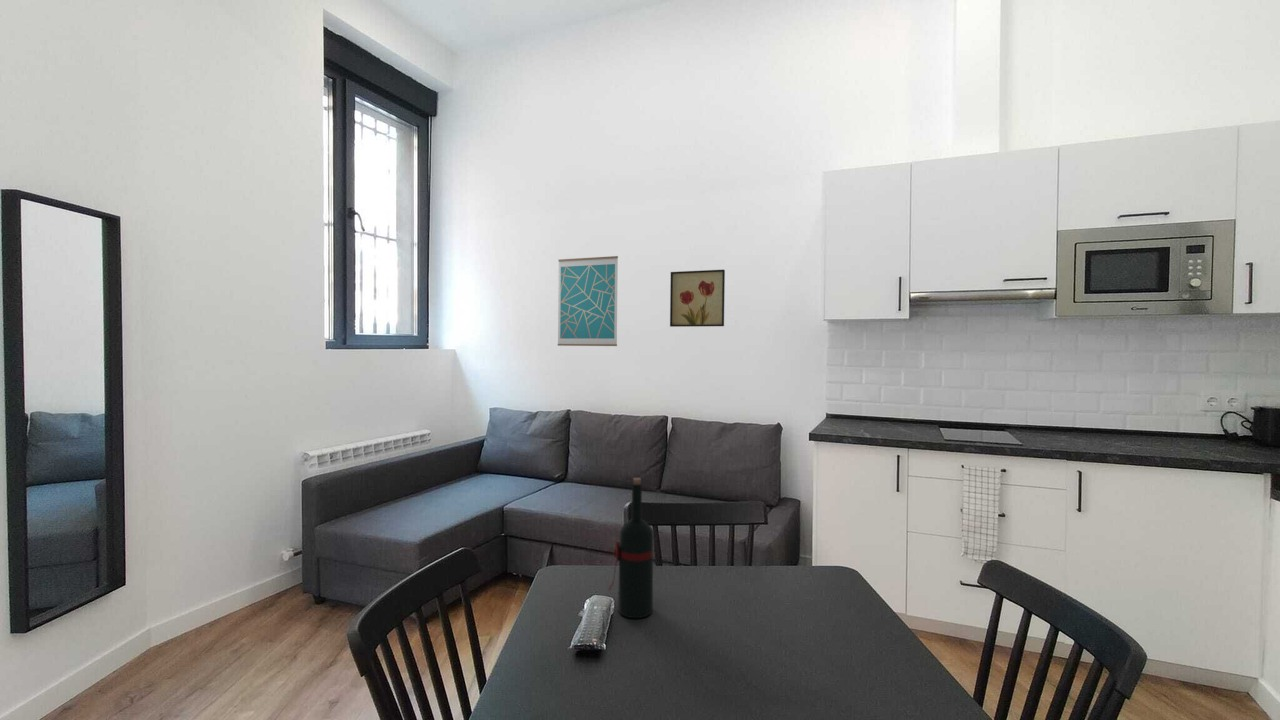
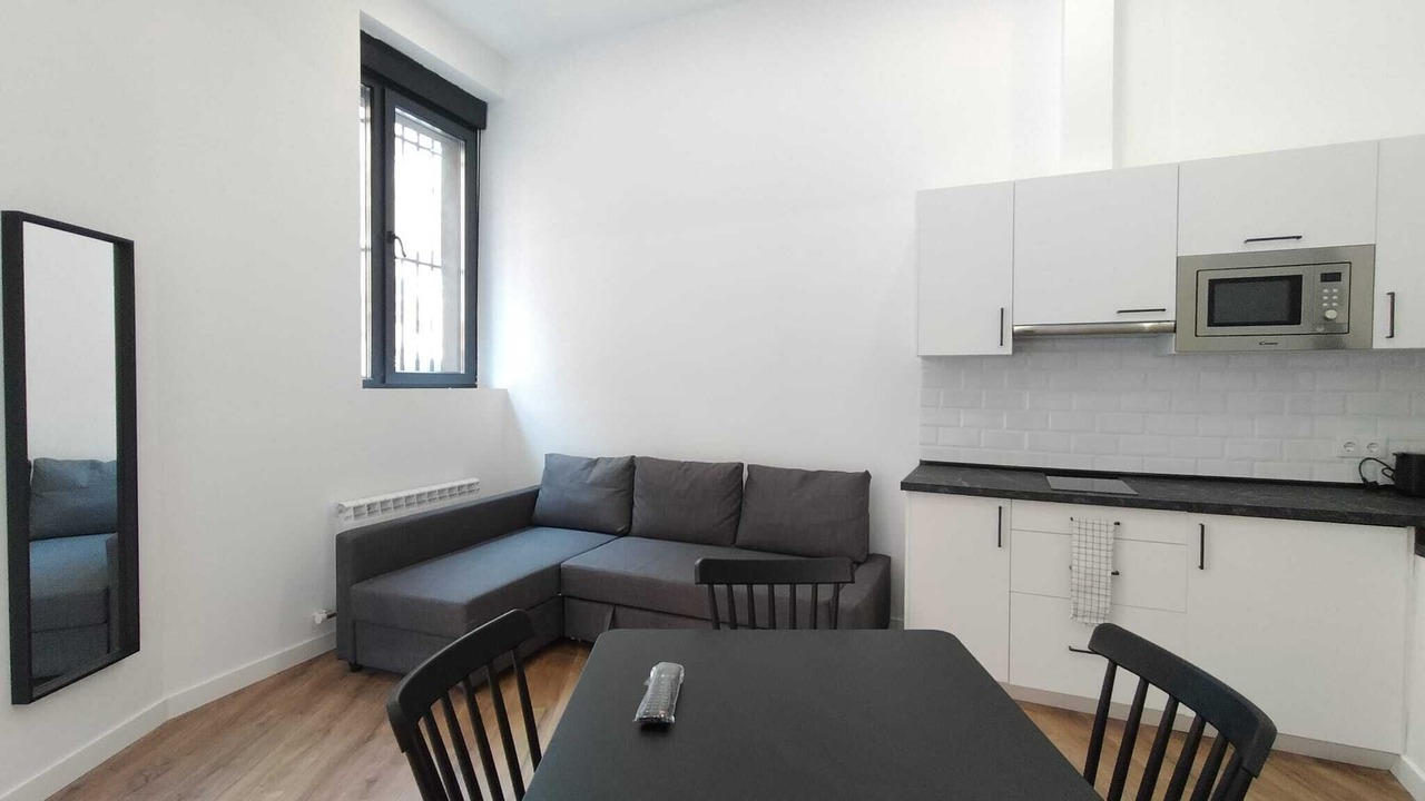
- wine bottle [608,477,654,619]
- wall art [669,269,726,328]
- wall art [557,255,619,347]
